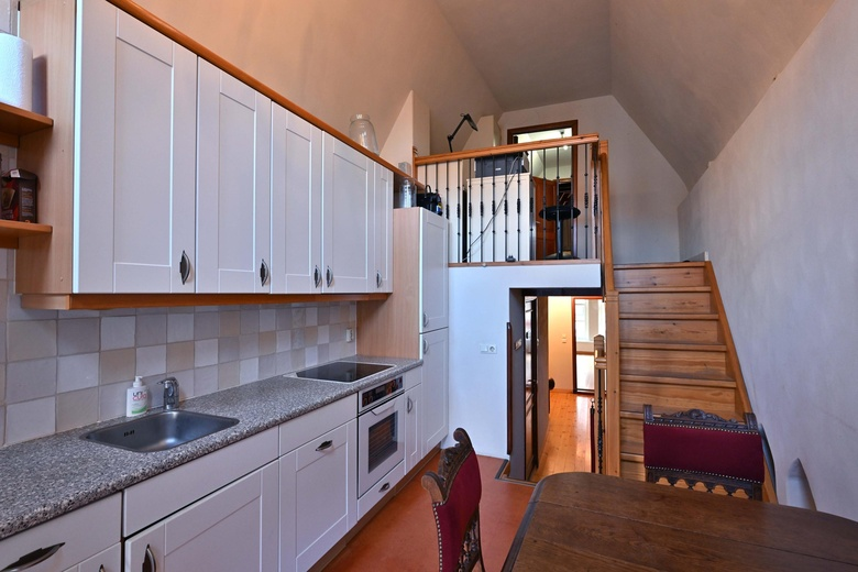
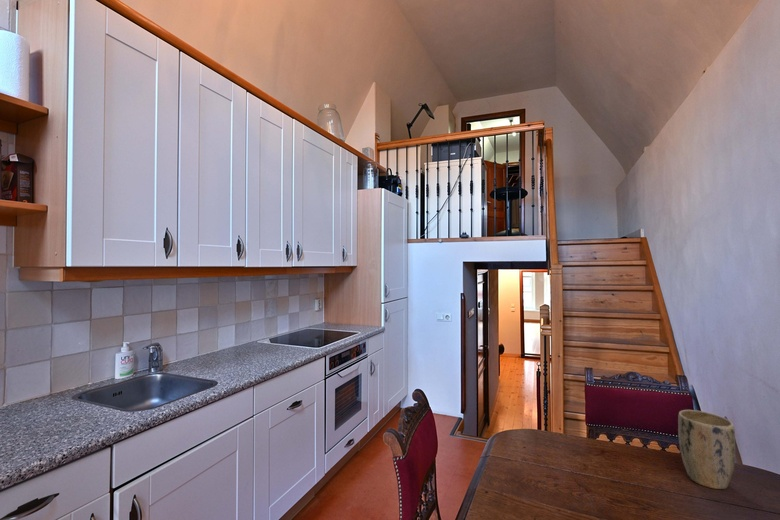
+ plant pot [677,409,736,490]
